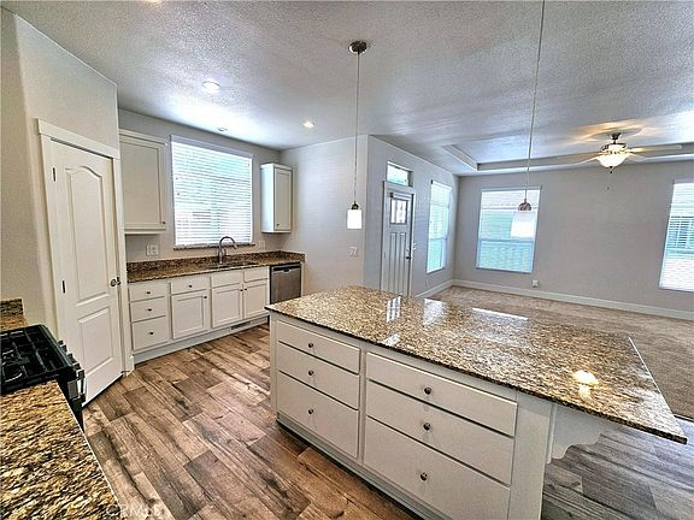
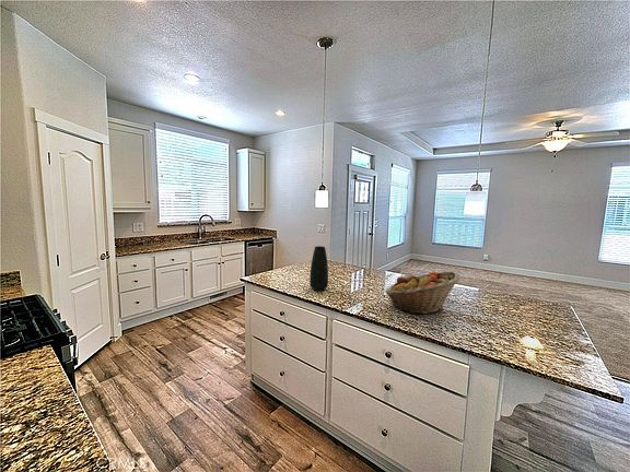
+ vase [308,246,329,292]
+ fruit basket [385,271,460,315]
